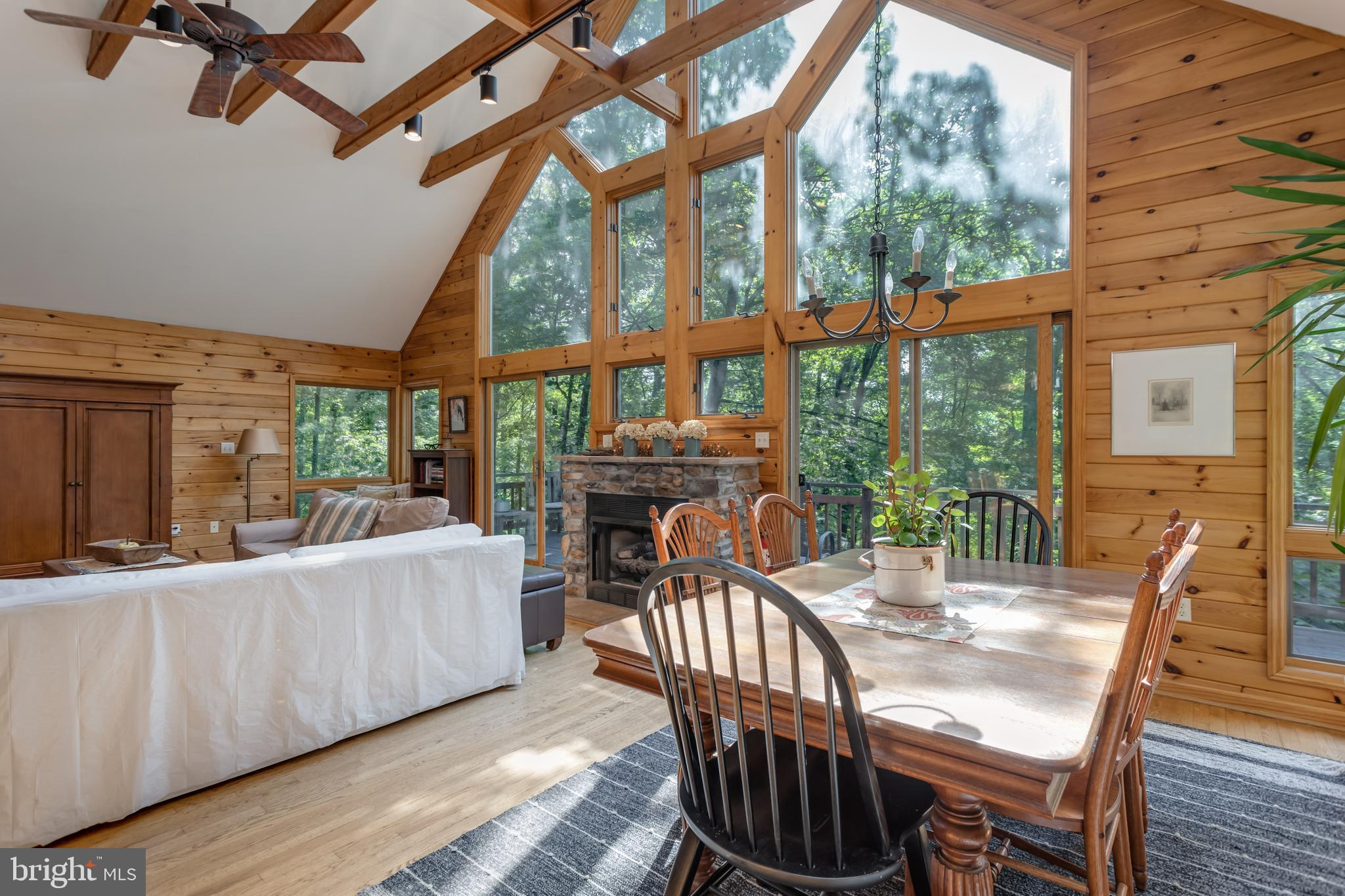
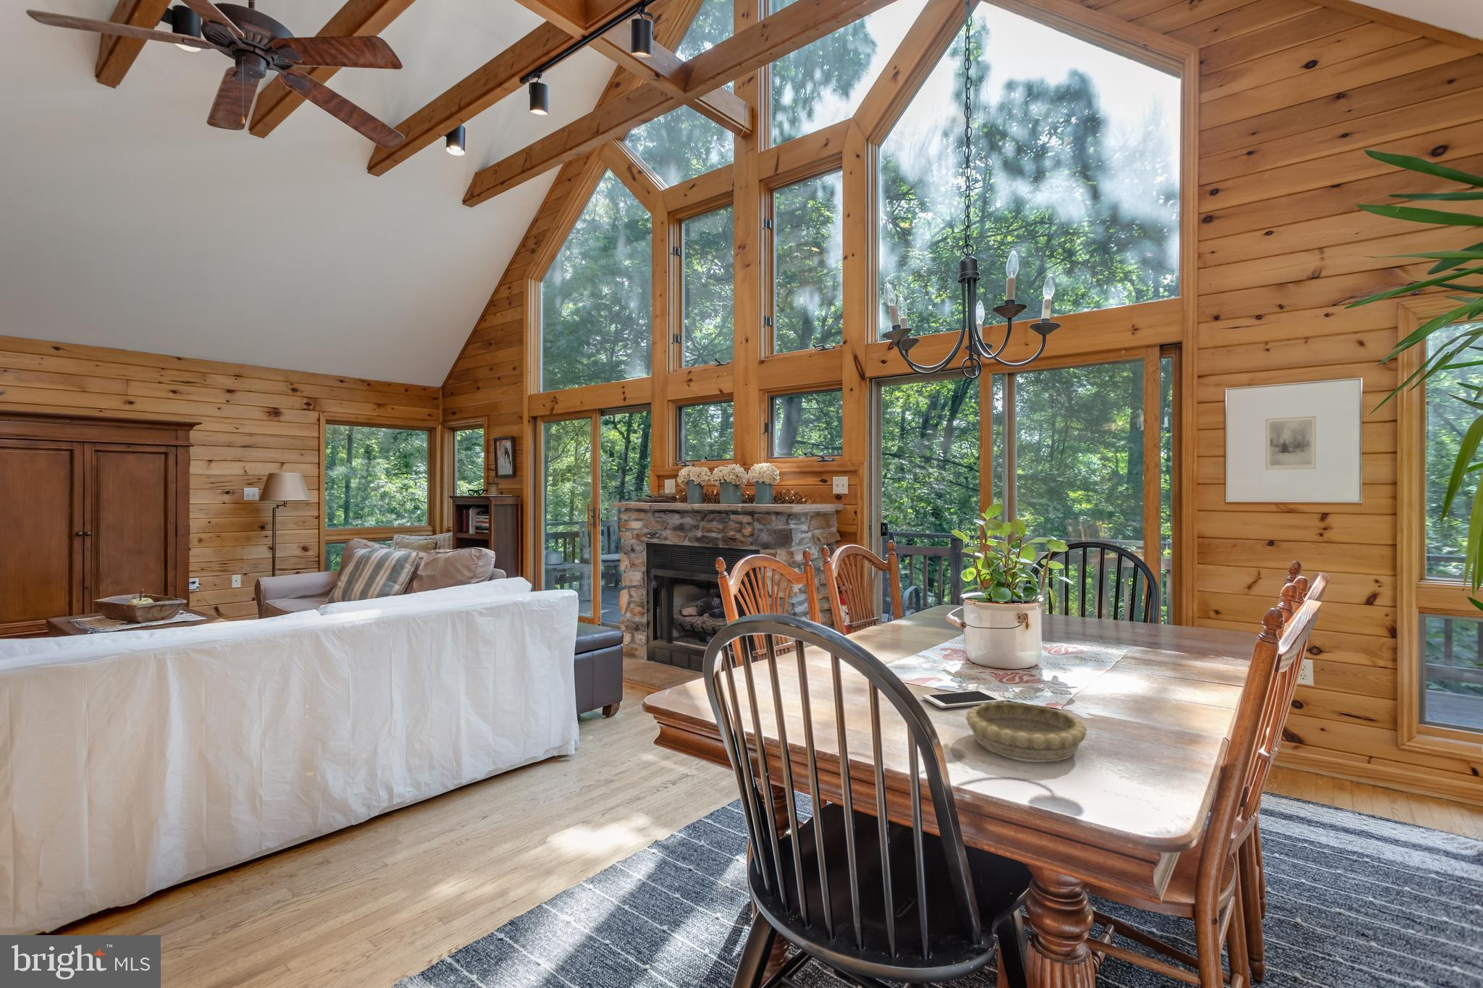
+ cell phone [922,689,1008,709]
+ decorative bowl [965,701,1087,762]
